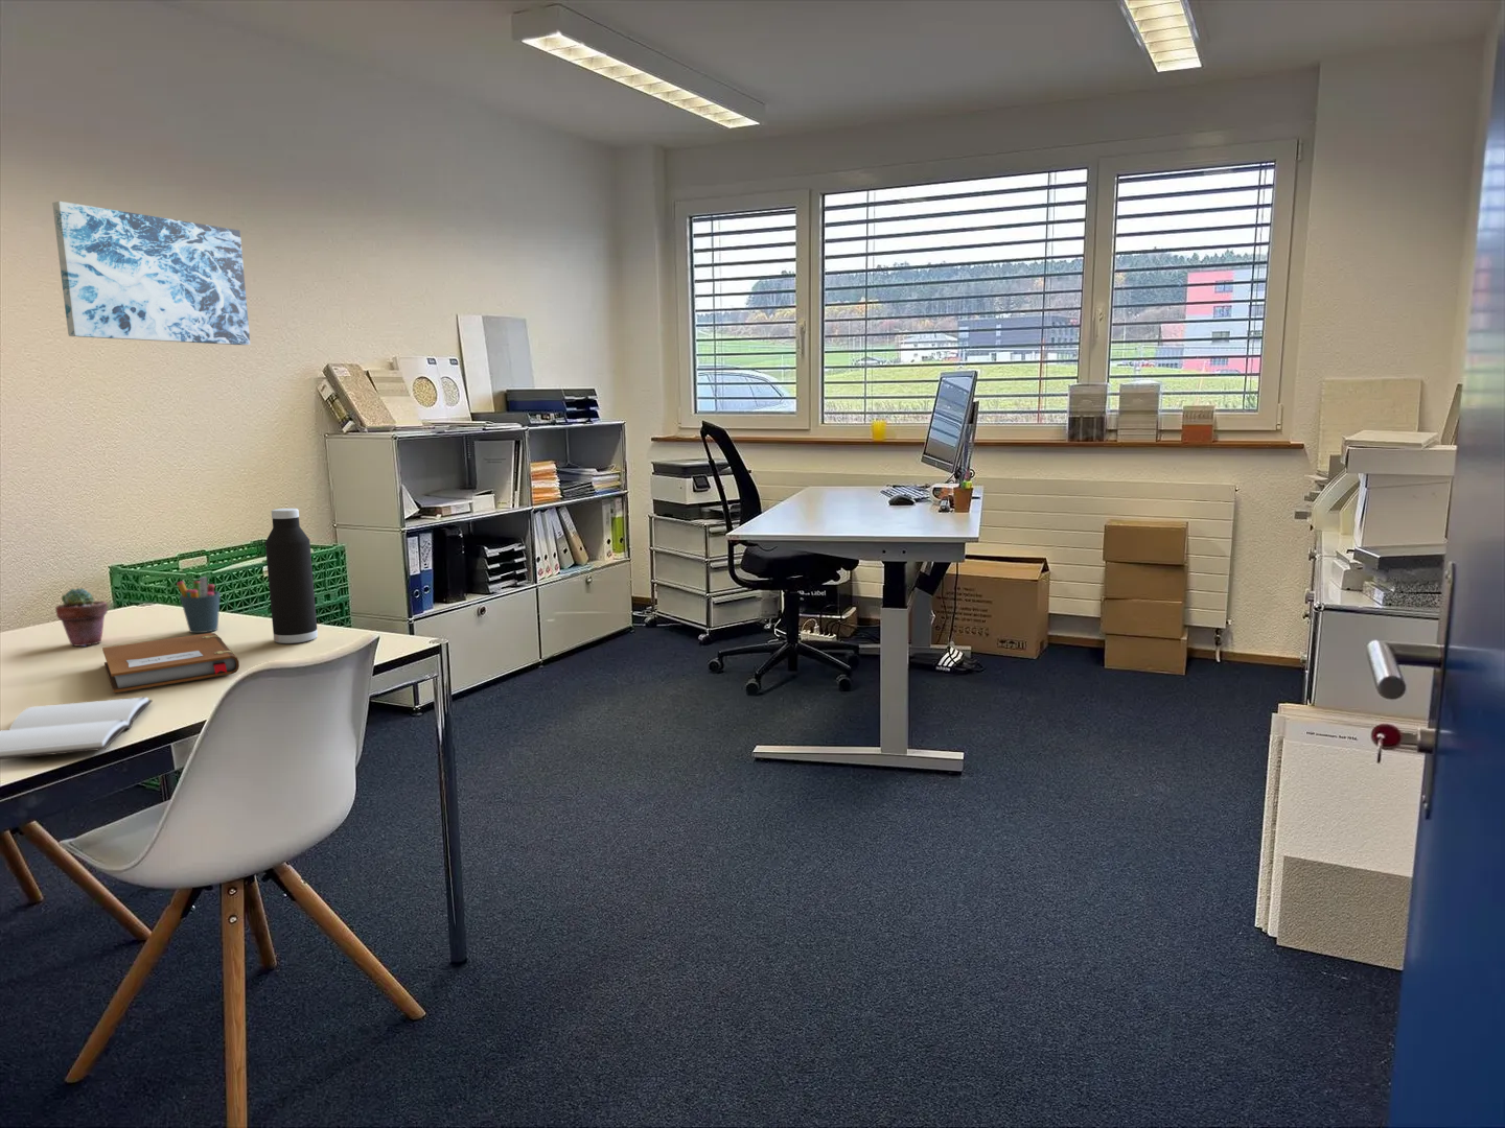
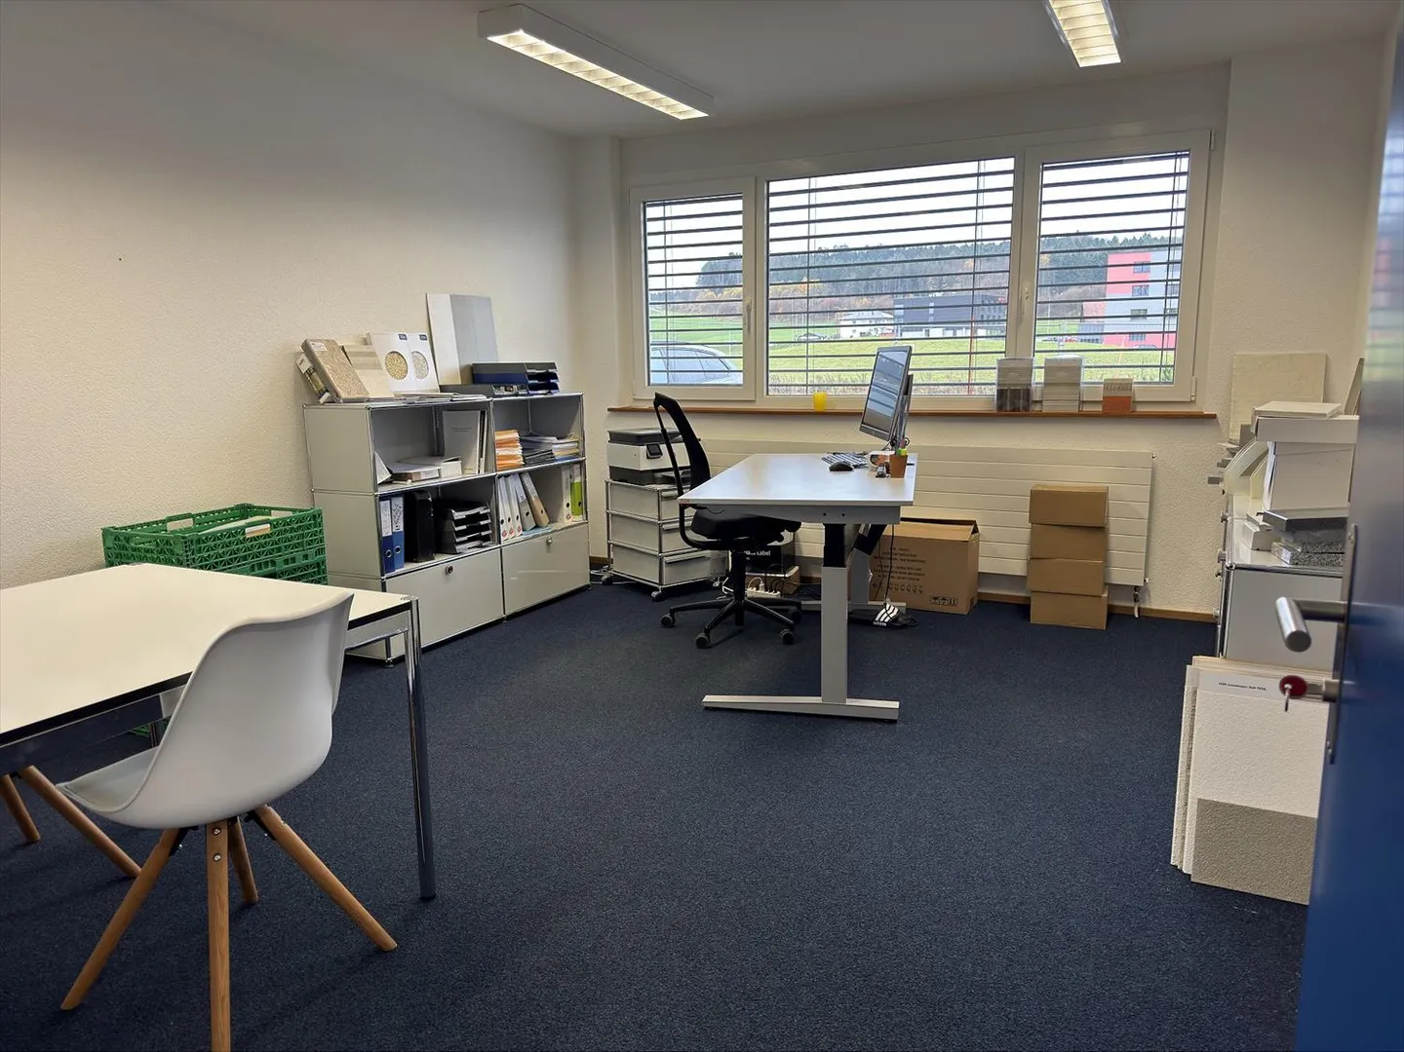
- potted succulent [55,587,109,648]
- wall art [51,200,251,346]
- notebook [102,632,241,693]
- water bottle [264,507,319,645]
- pen holder [175,576,222,634]
- book [0,697,154,761]
